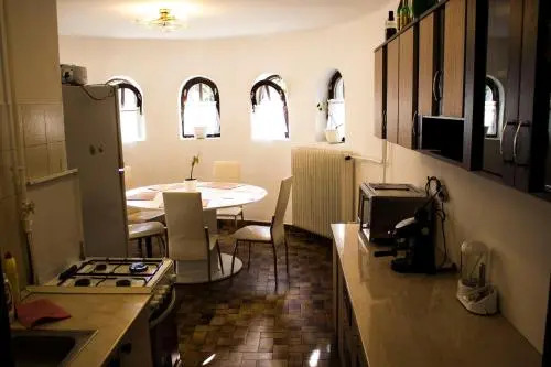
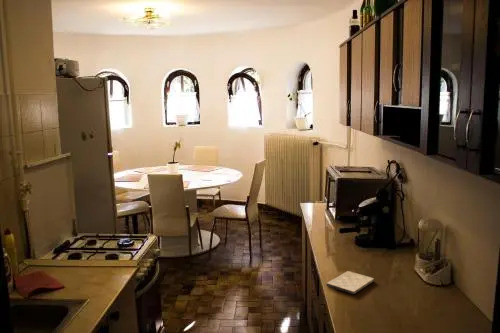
+ cutting board [325,270,375,295]
